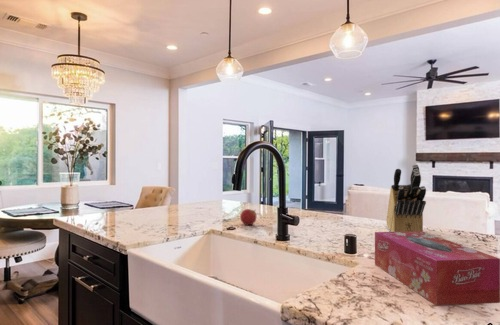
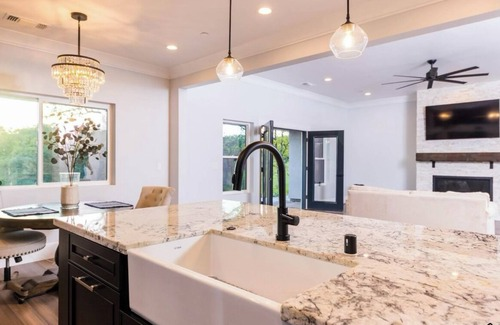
- tissue box [374,231,500,306]
- knife block [385,163,427,232]
- fruit [239,208,257,226]
